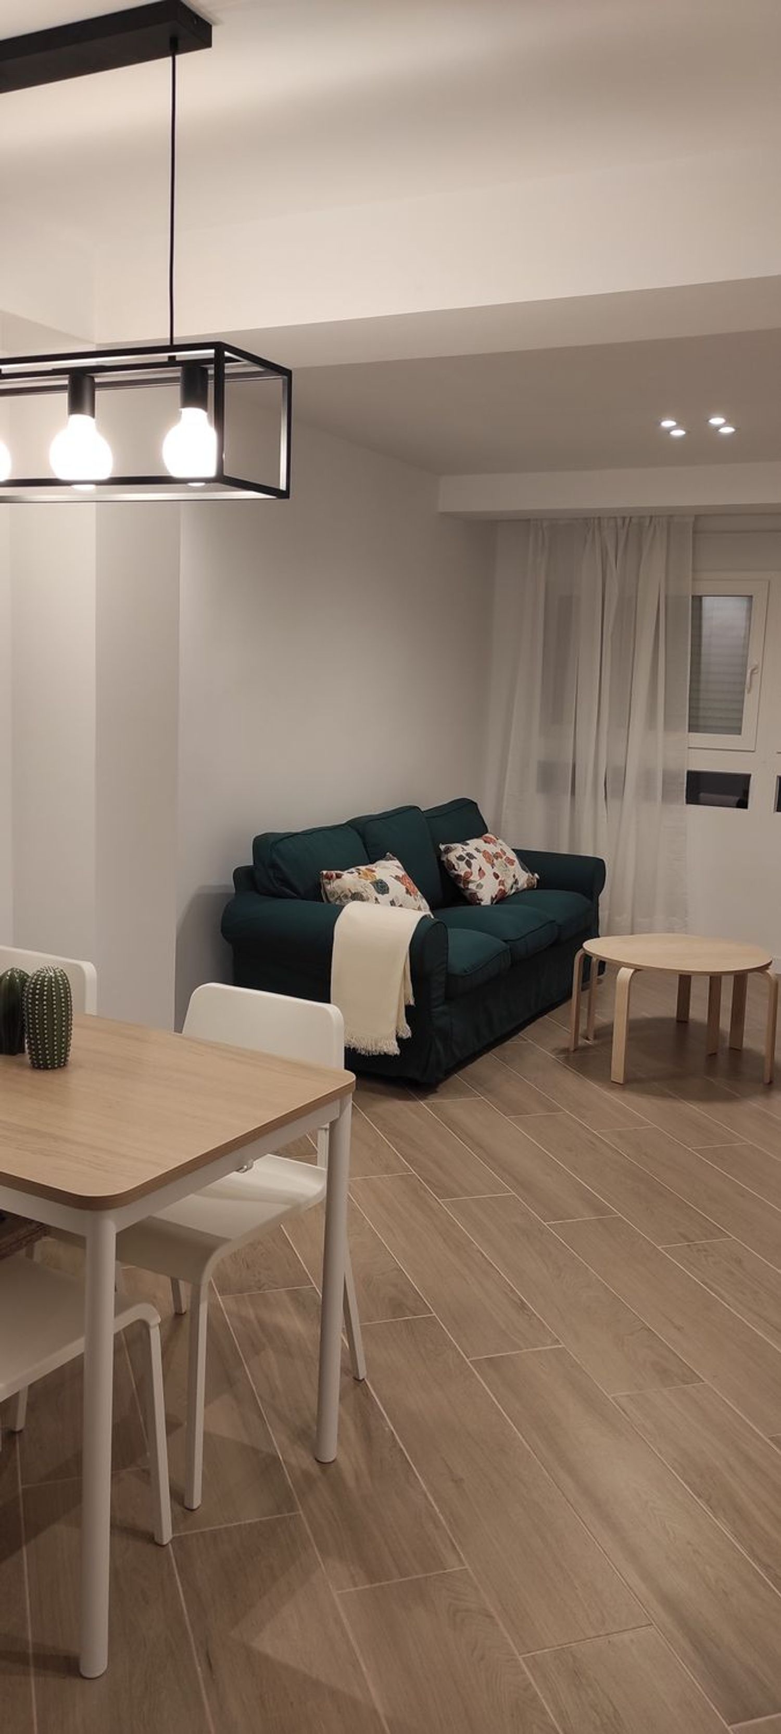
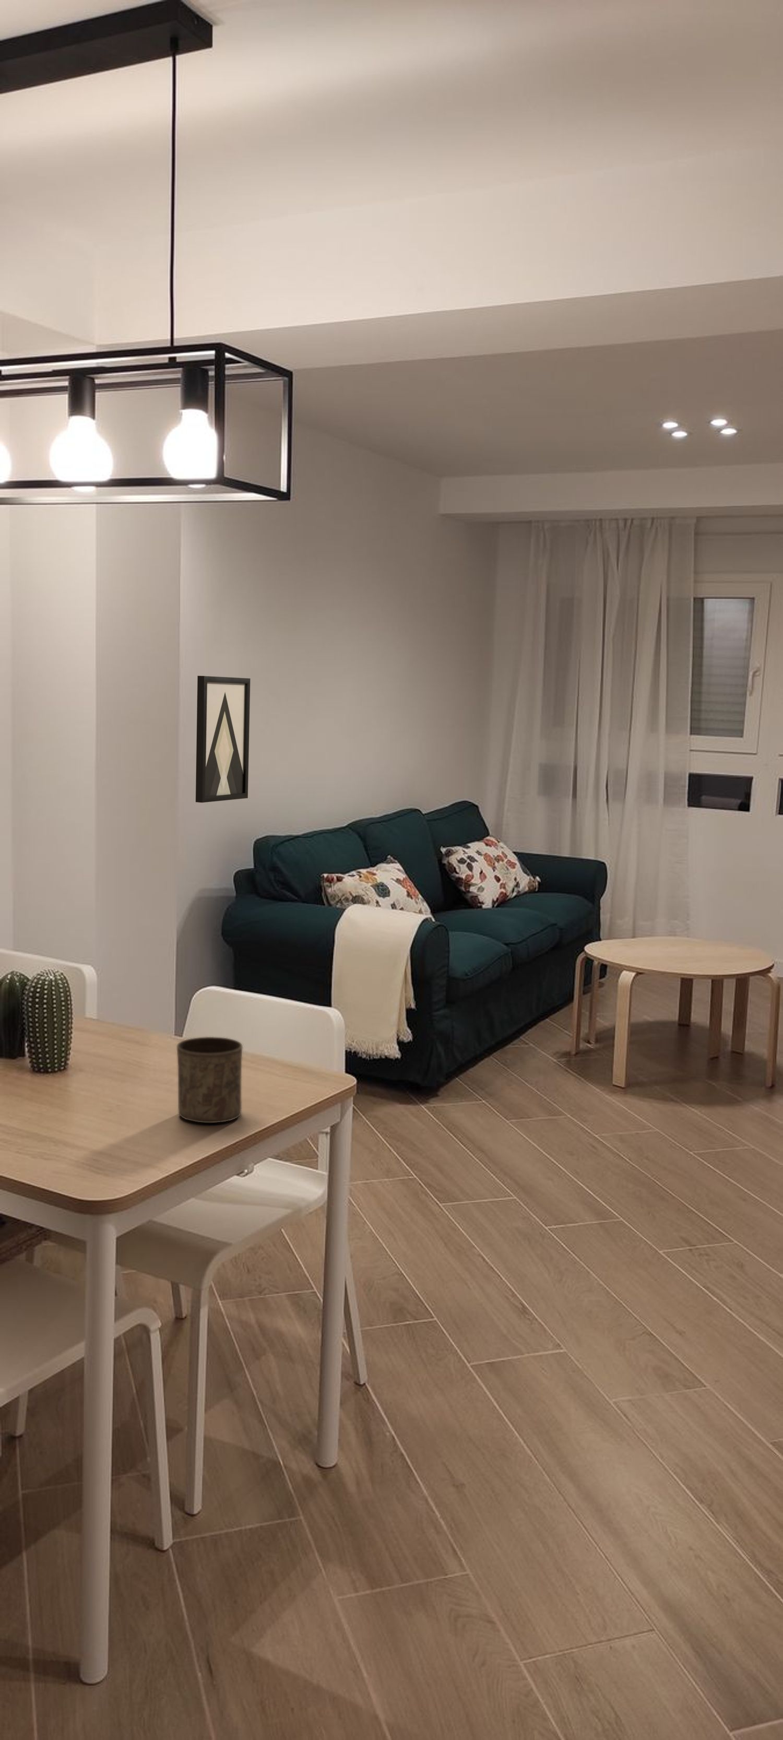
+ cup [176,1036,243,1123]
+ wall art [195,676,251,803]
